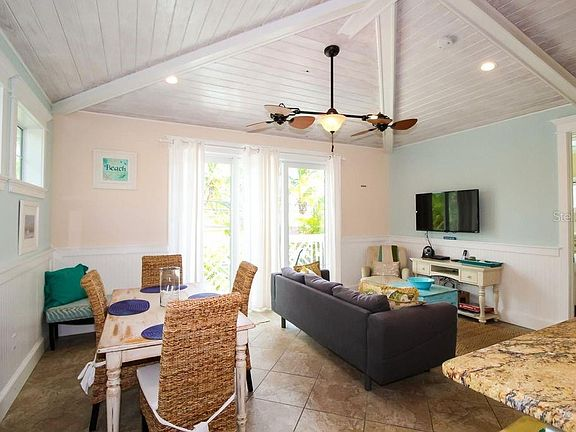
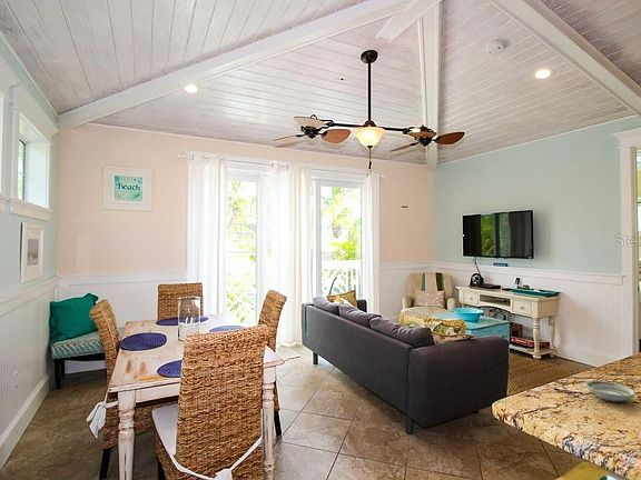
+ saucer [583,380,637,402]
